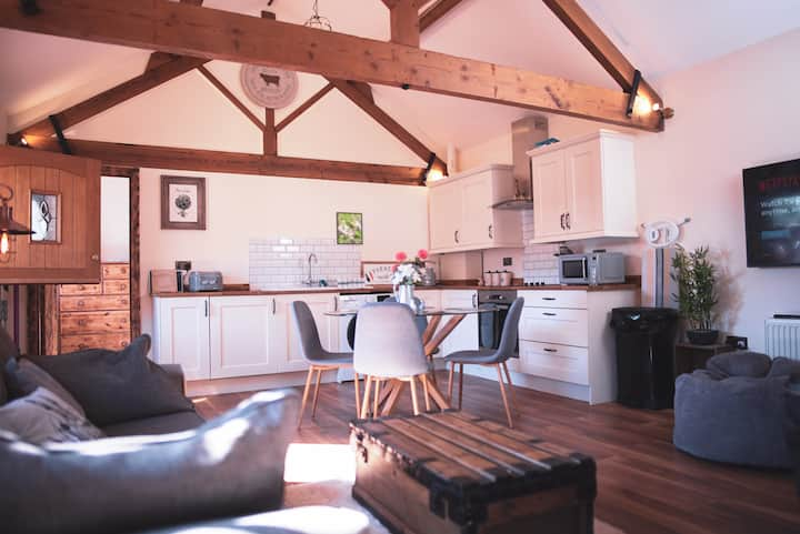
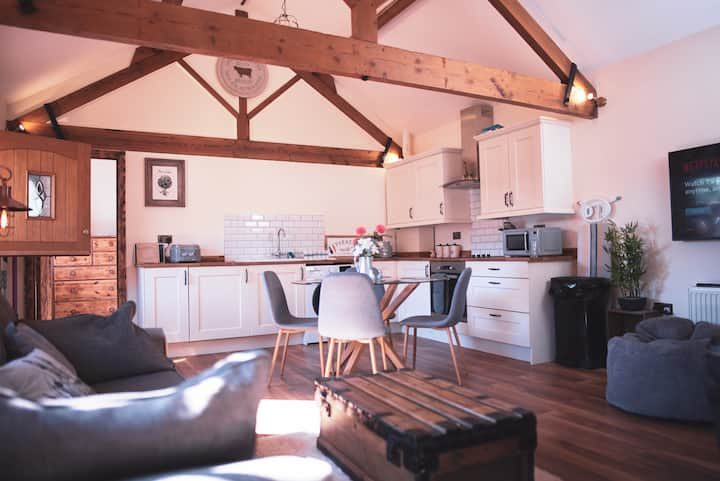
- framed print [336,211,364,245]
